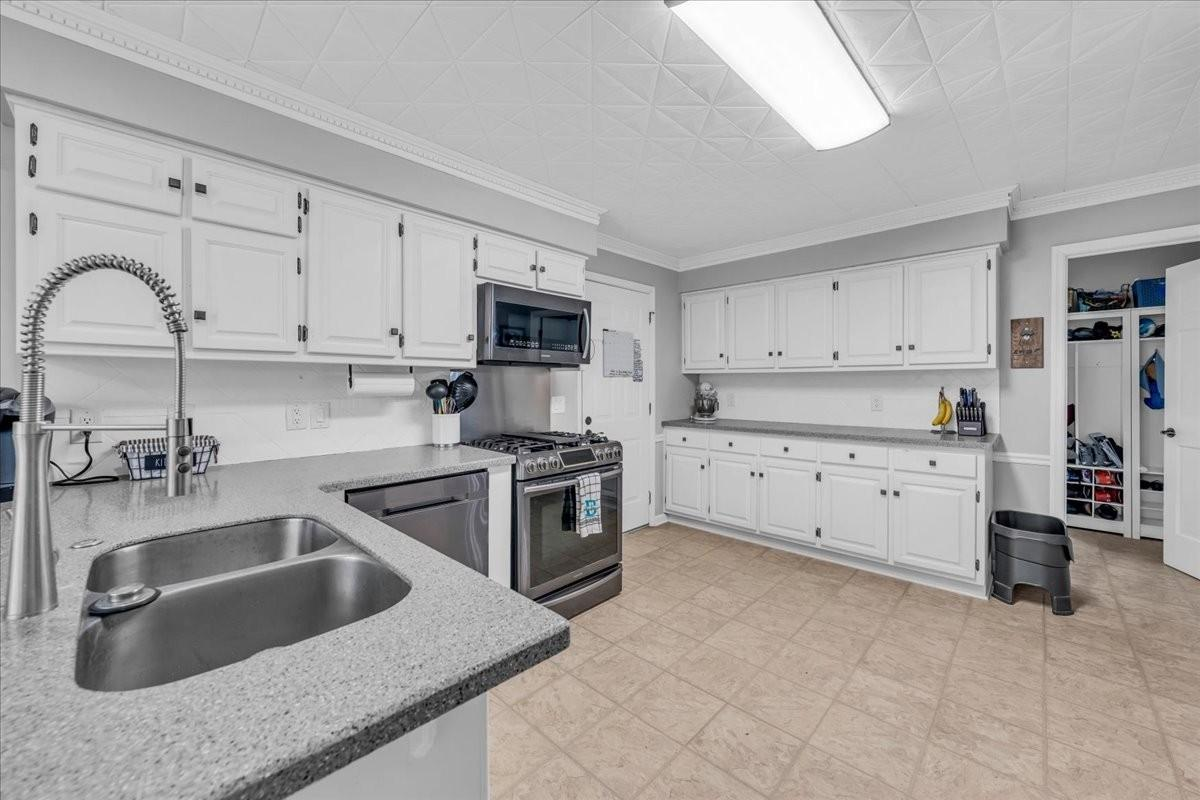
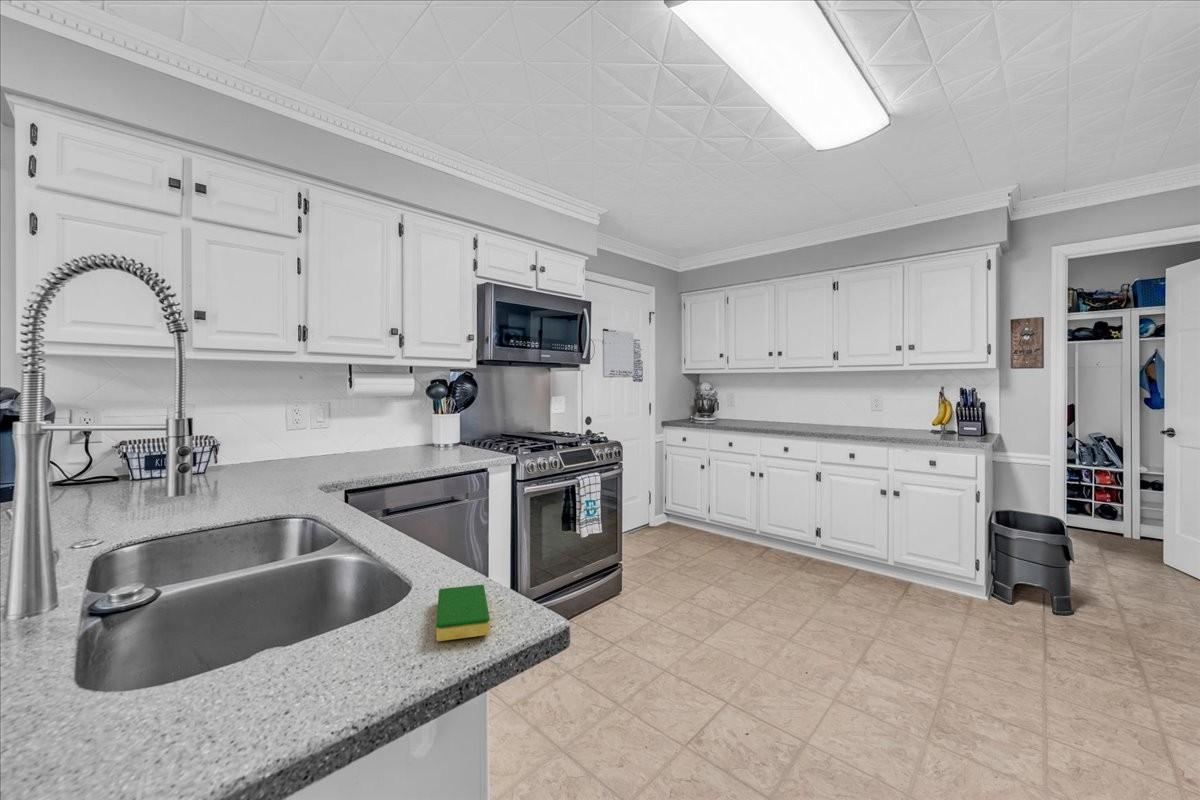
+ dish sponge [436,584,491,642]
